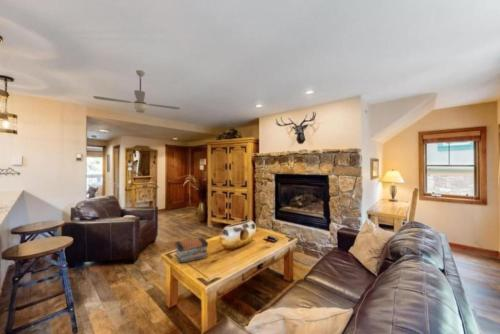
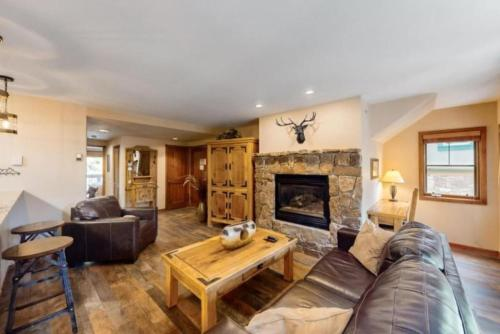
- ceiling fan [92,69,181,114]
- book stack [174,237,209,264]
